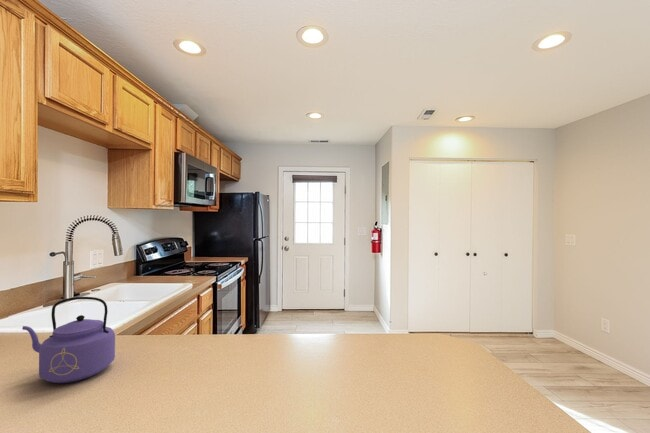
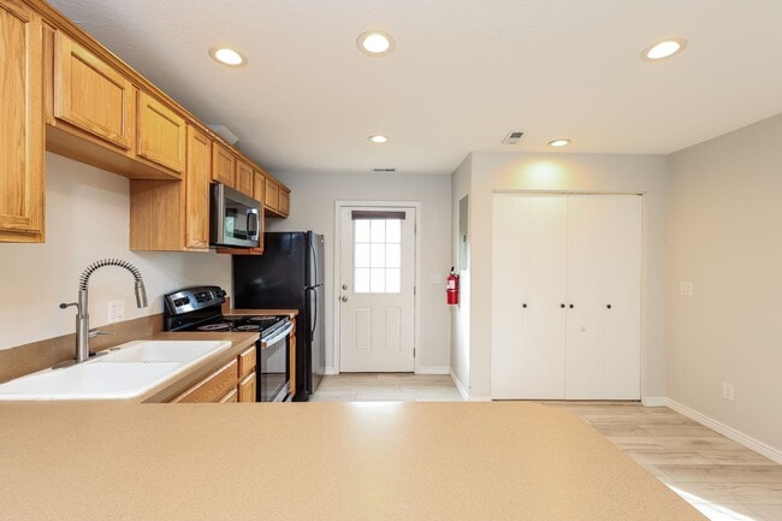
- kettle [21,296,116,384]
